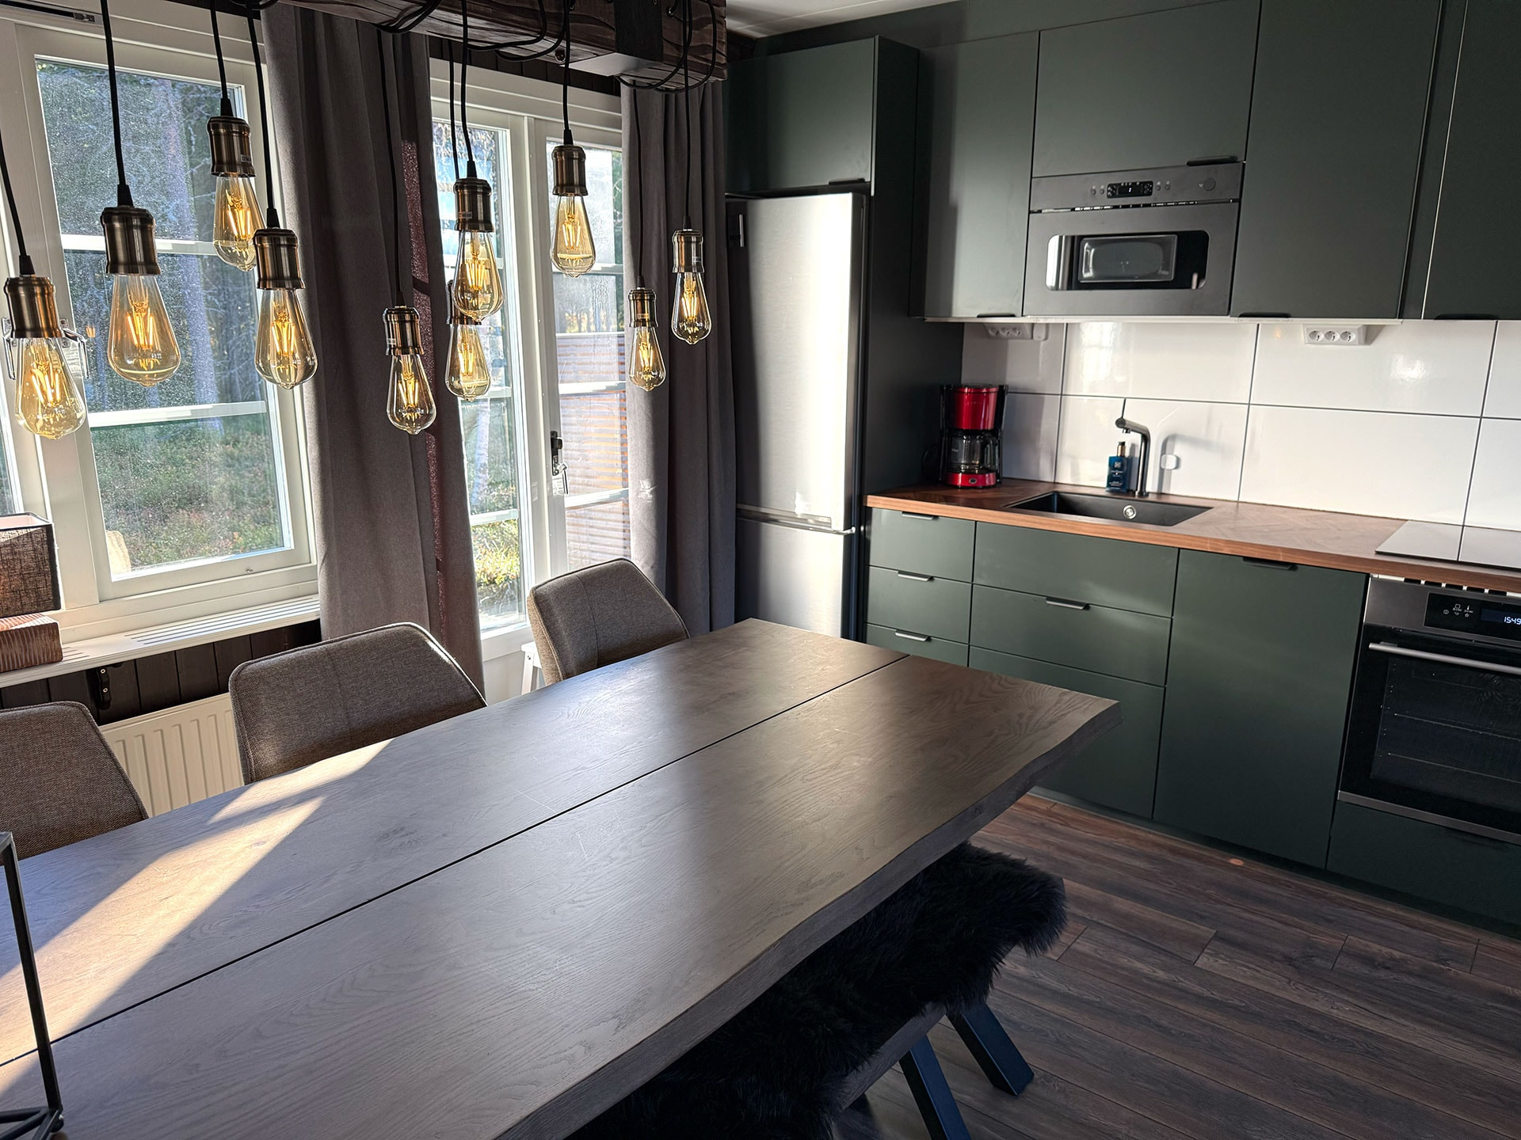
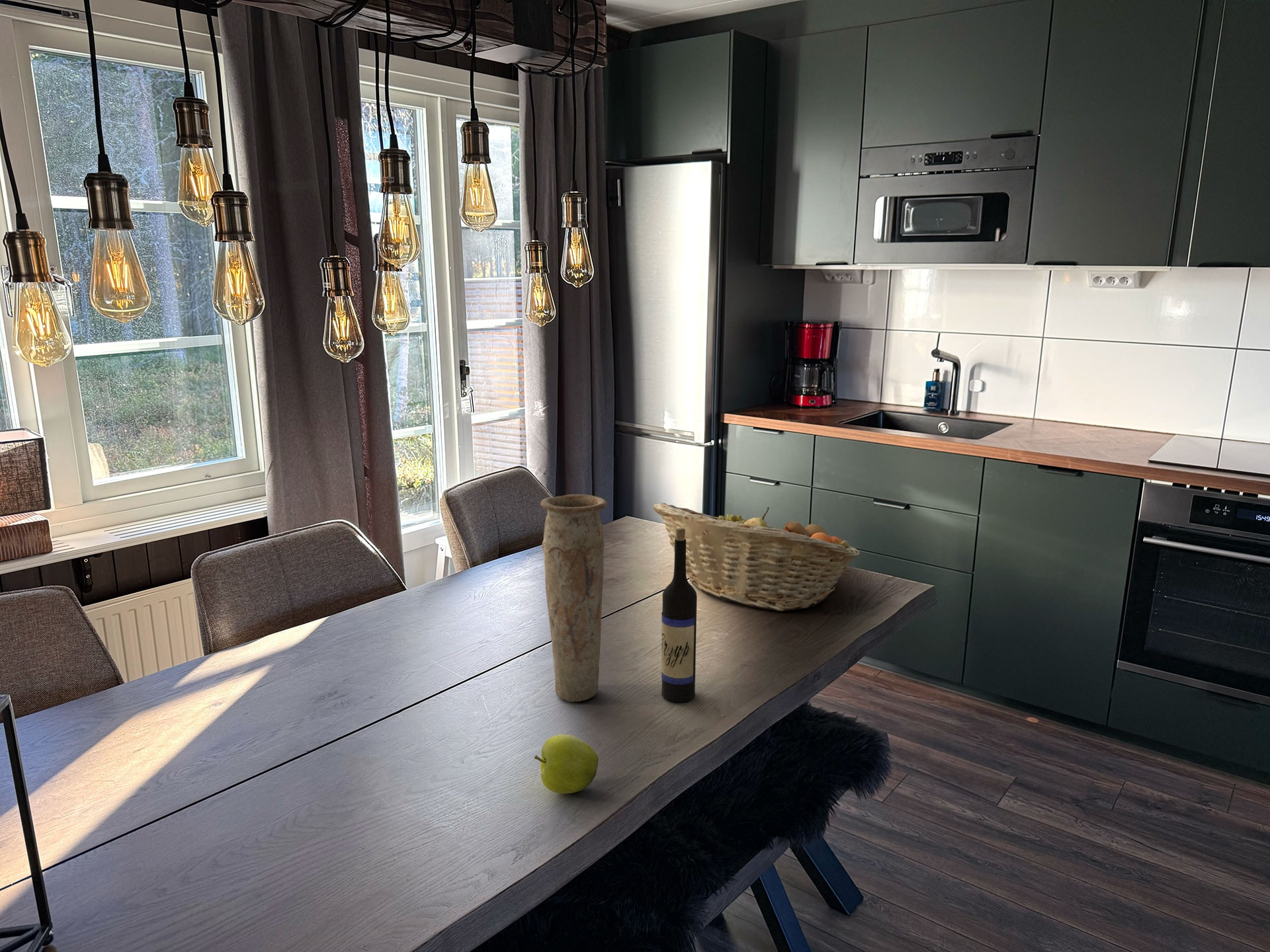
+ apple [534,734,599,795]
+ wine bottle [661,528,698,703]
+ fruit basket [652,502,861,612]
+ vase [540,494,608,703]
